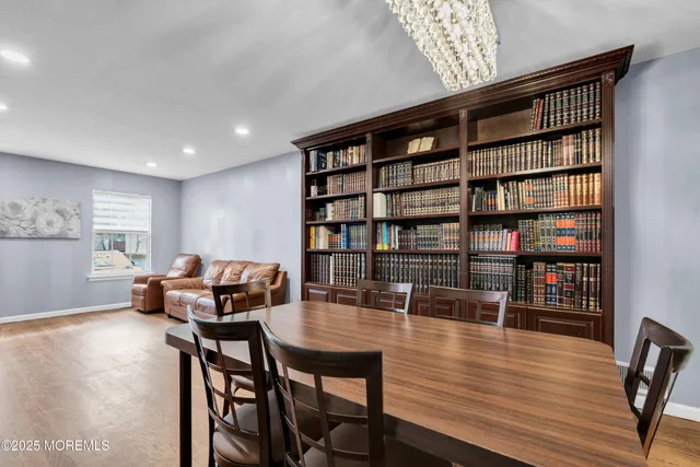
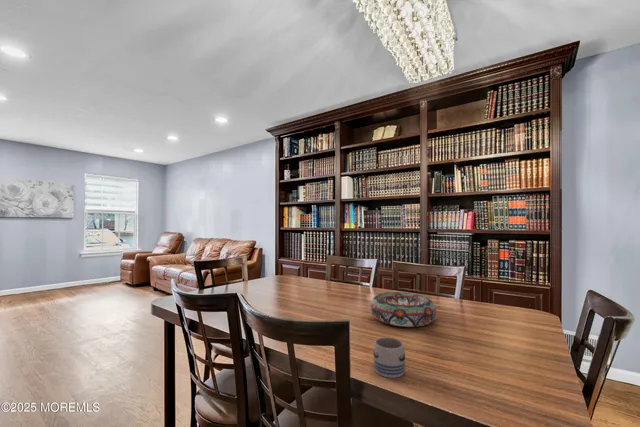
+ decorative bowl [369,291,437,328]
+ mug [373,336,406,379]
